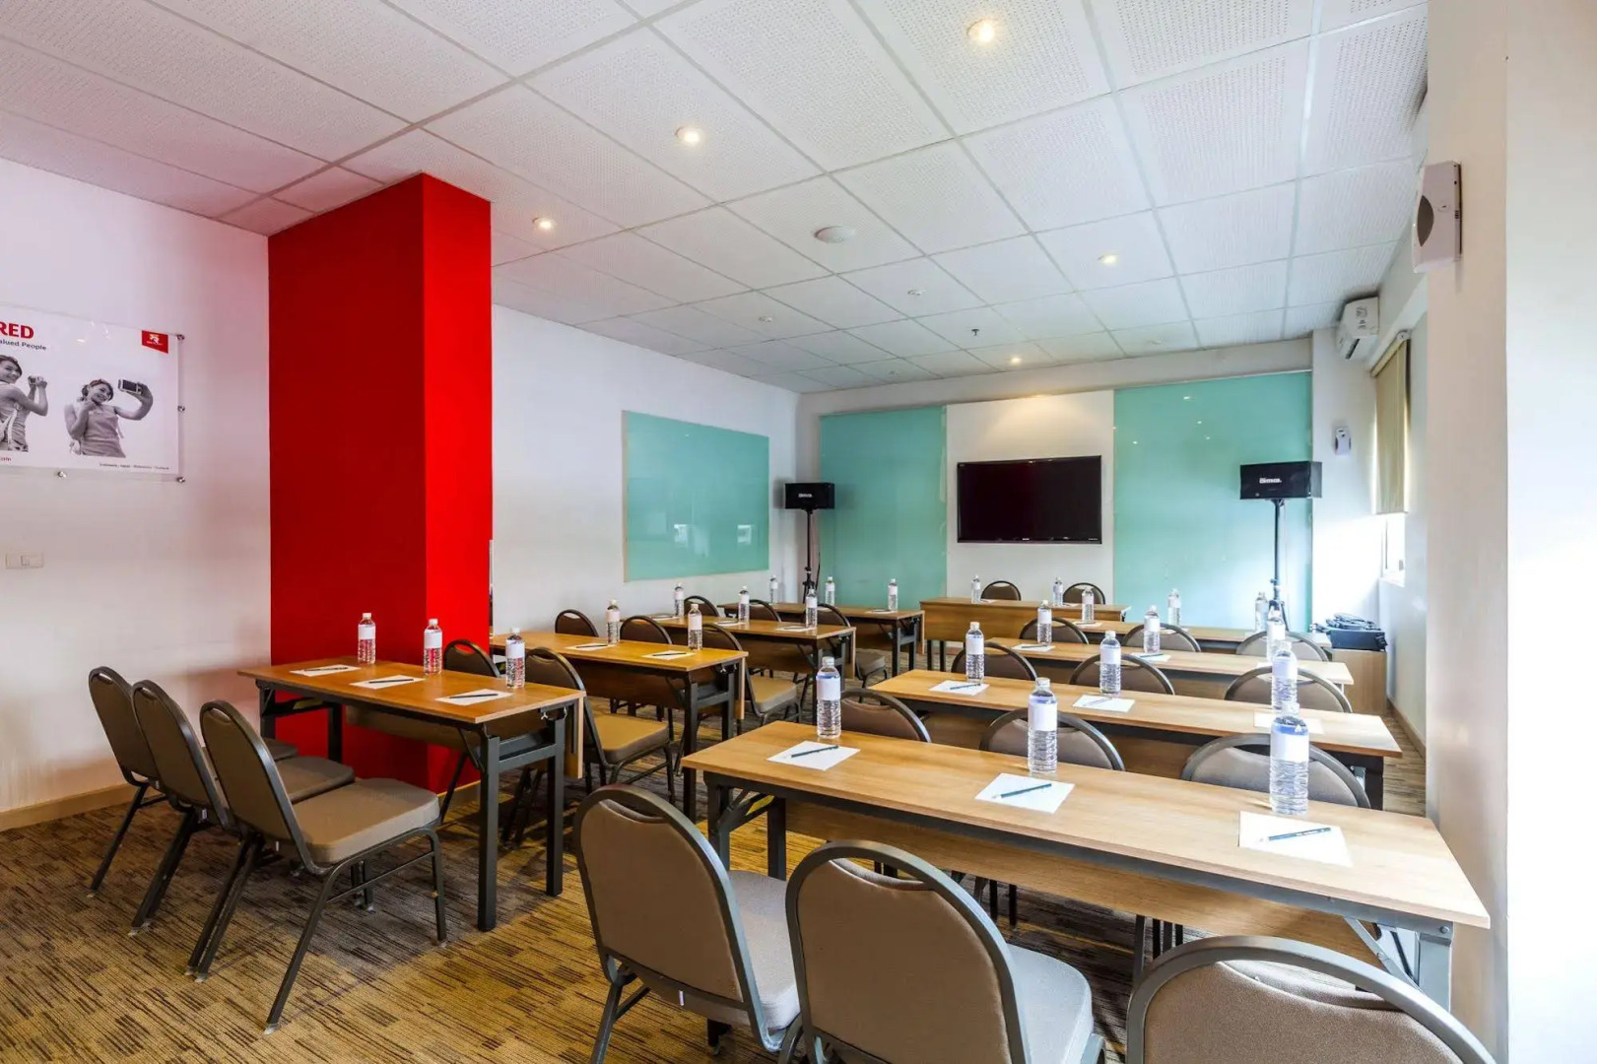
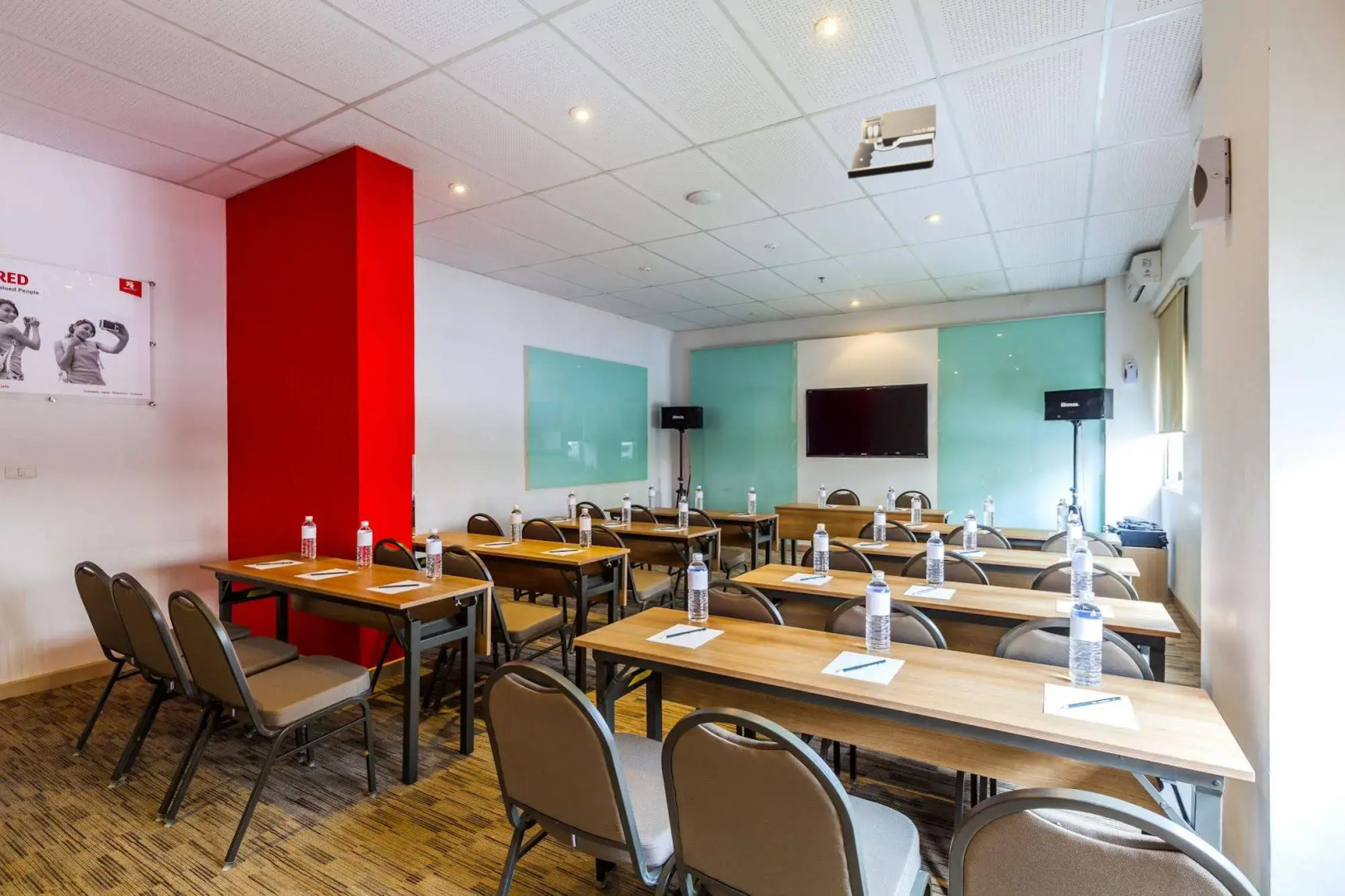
+ projector [846,104,937,180]
